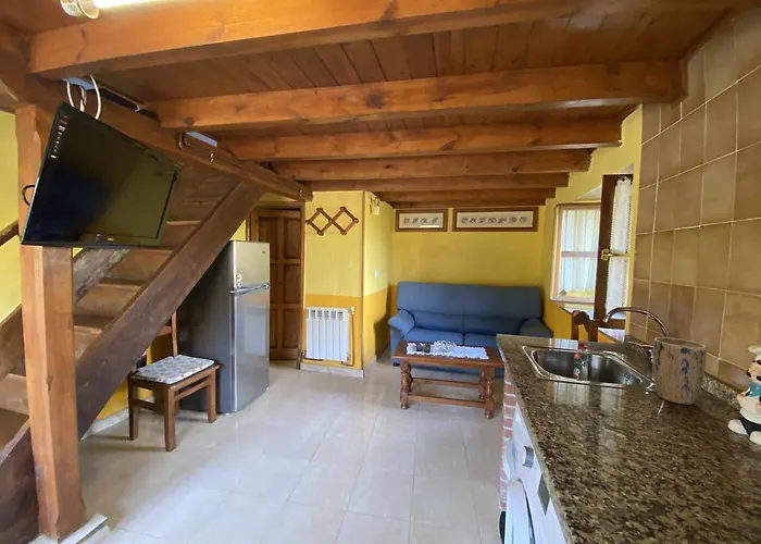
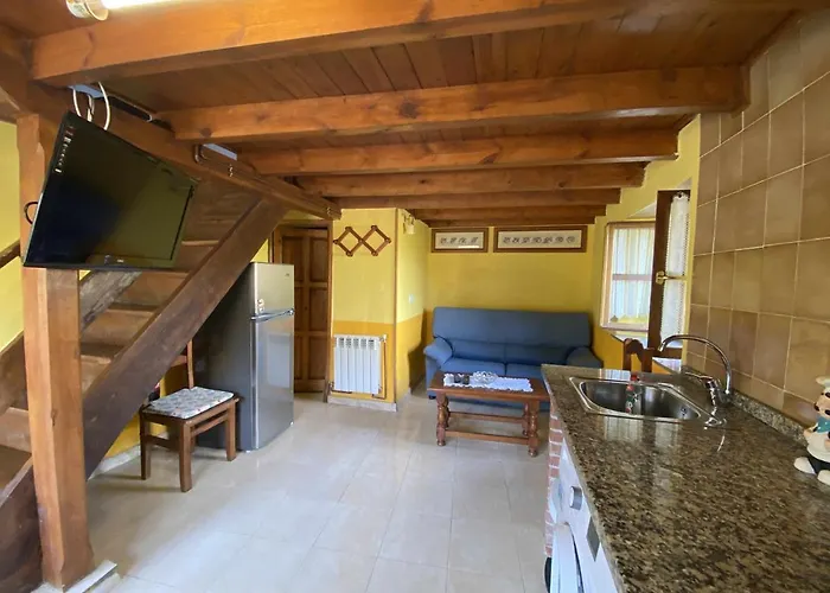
- plant pot [651,336,708,406]
